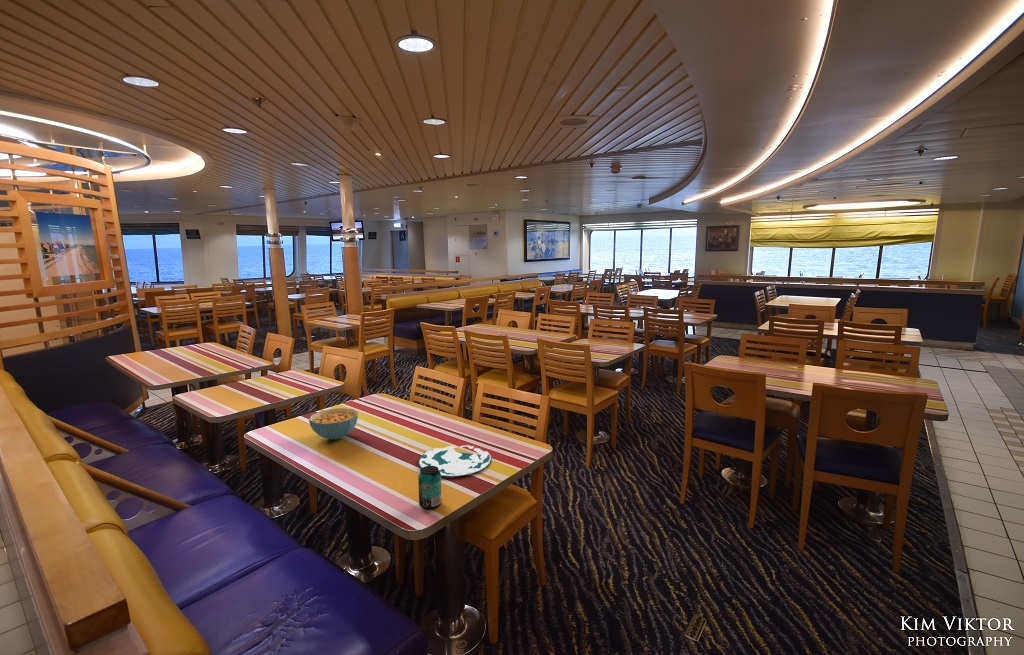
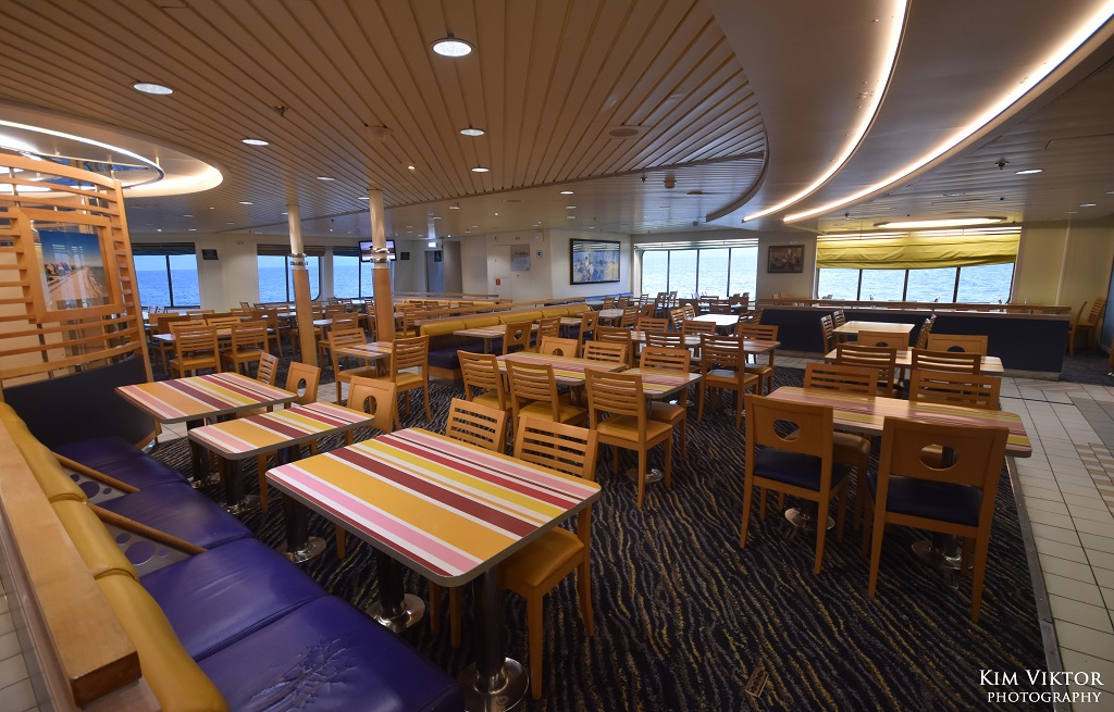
- cereal bowl [308,407,359,441]
- plate [418,444,493,477]
- beverage can [417,466,443,511]
